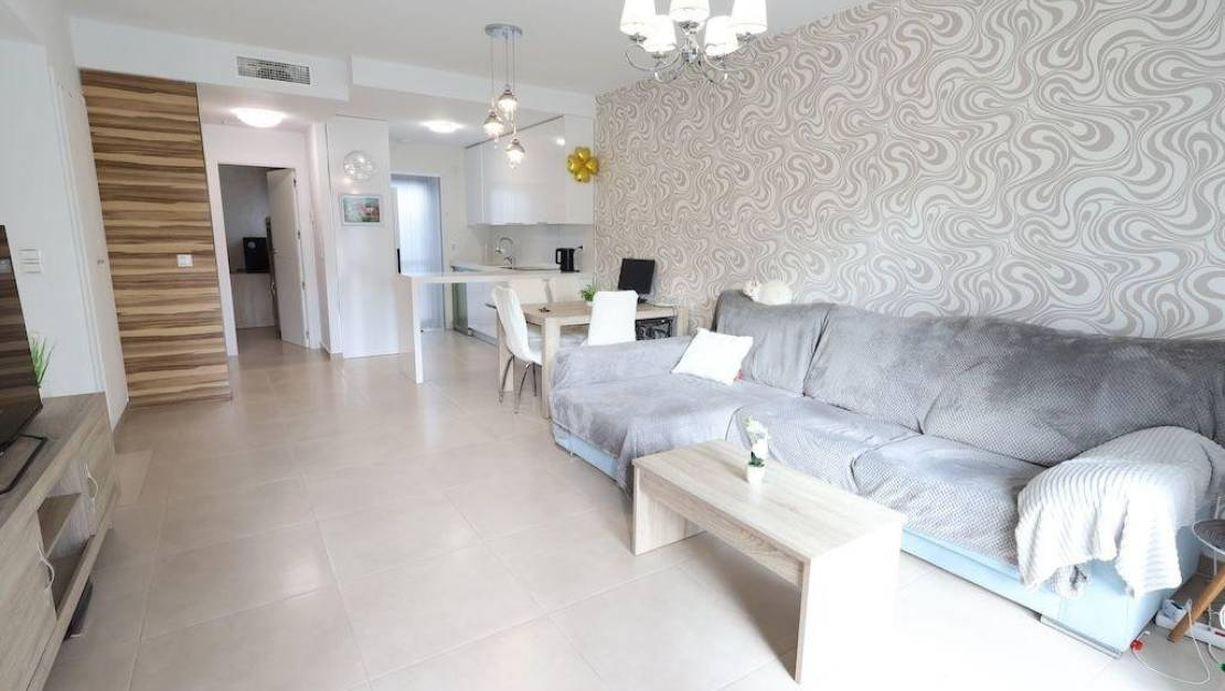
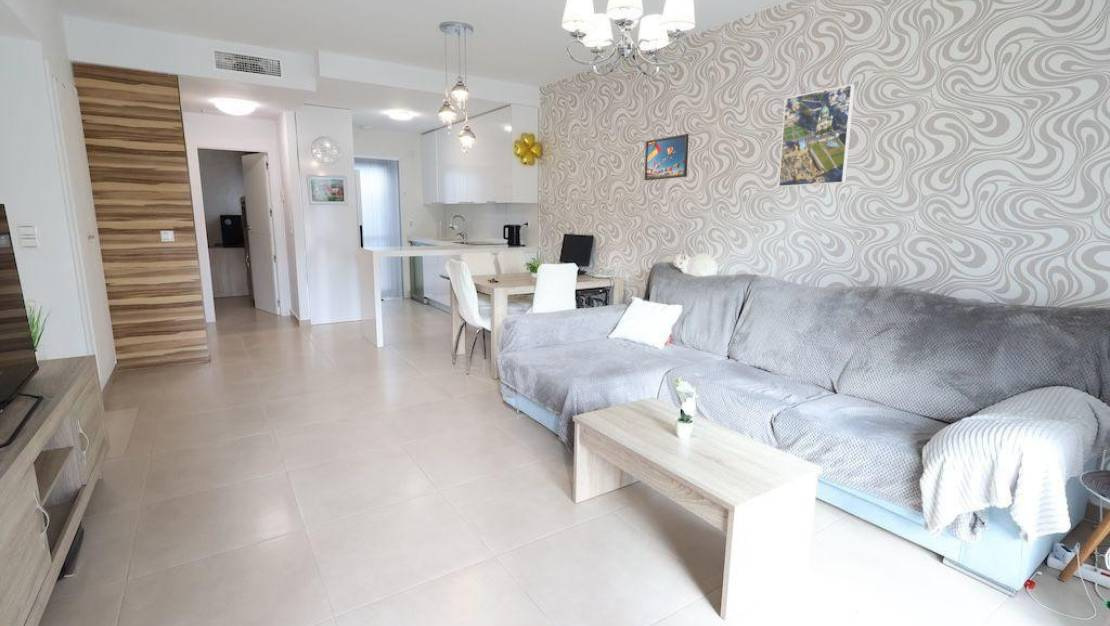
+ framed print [644,133,690,181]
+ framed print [777,83,856,188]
